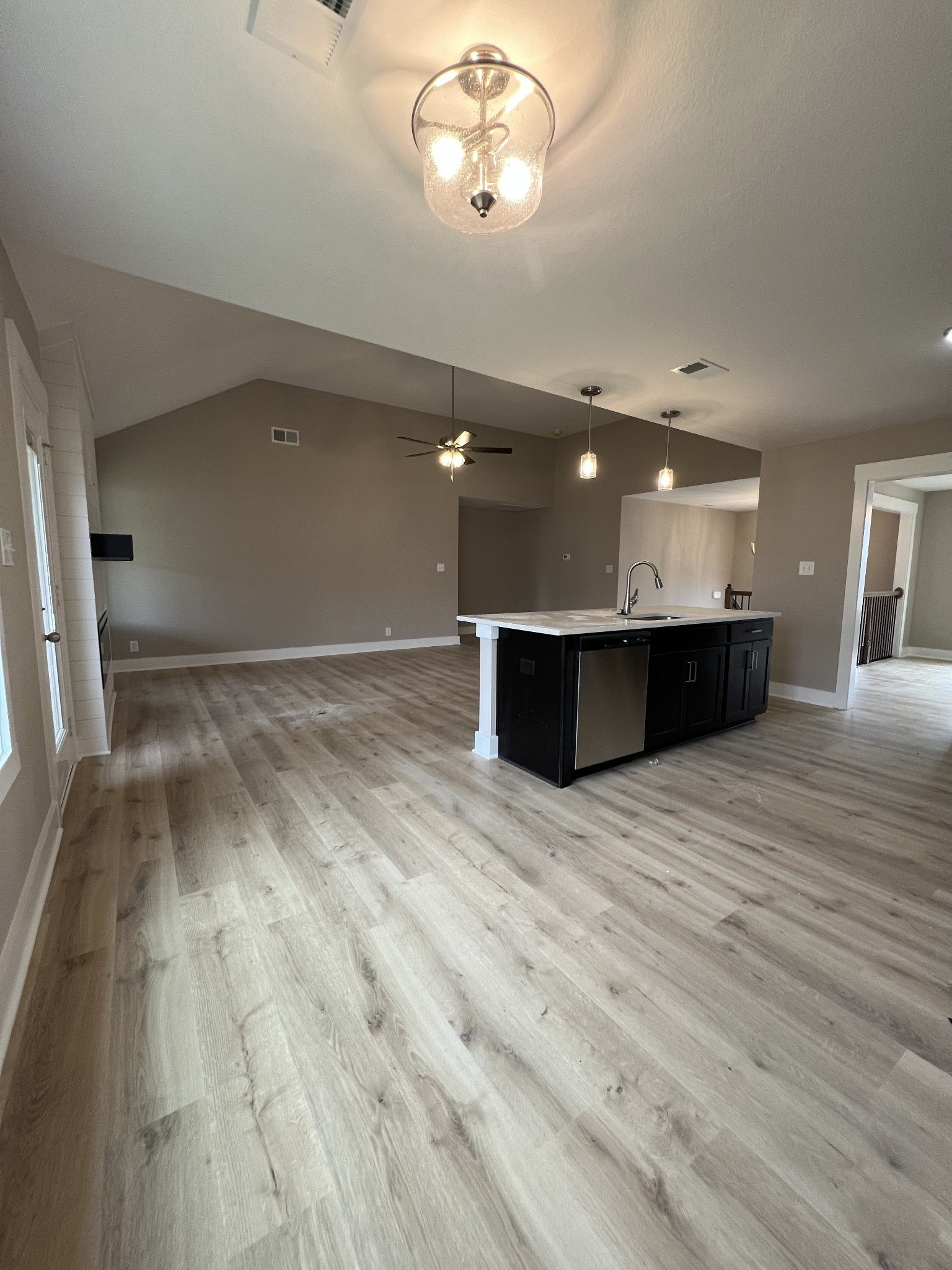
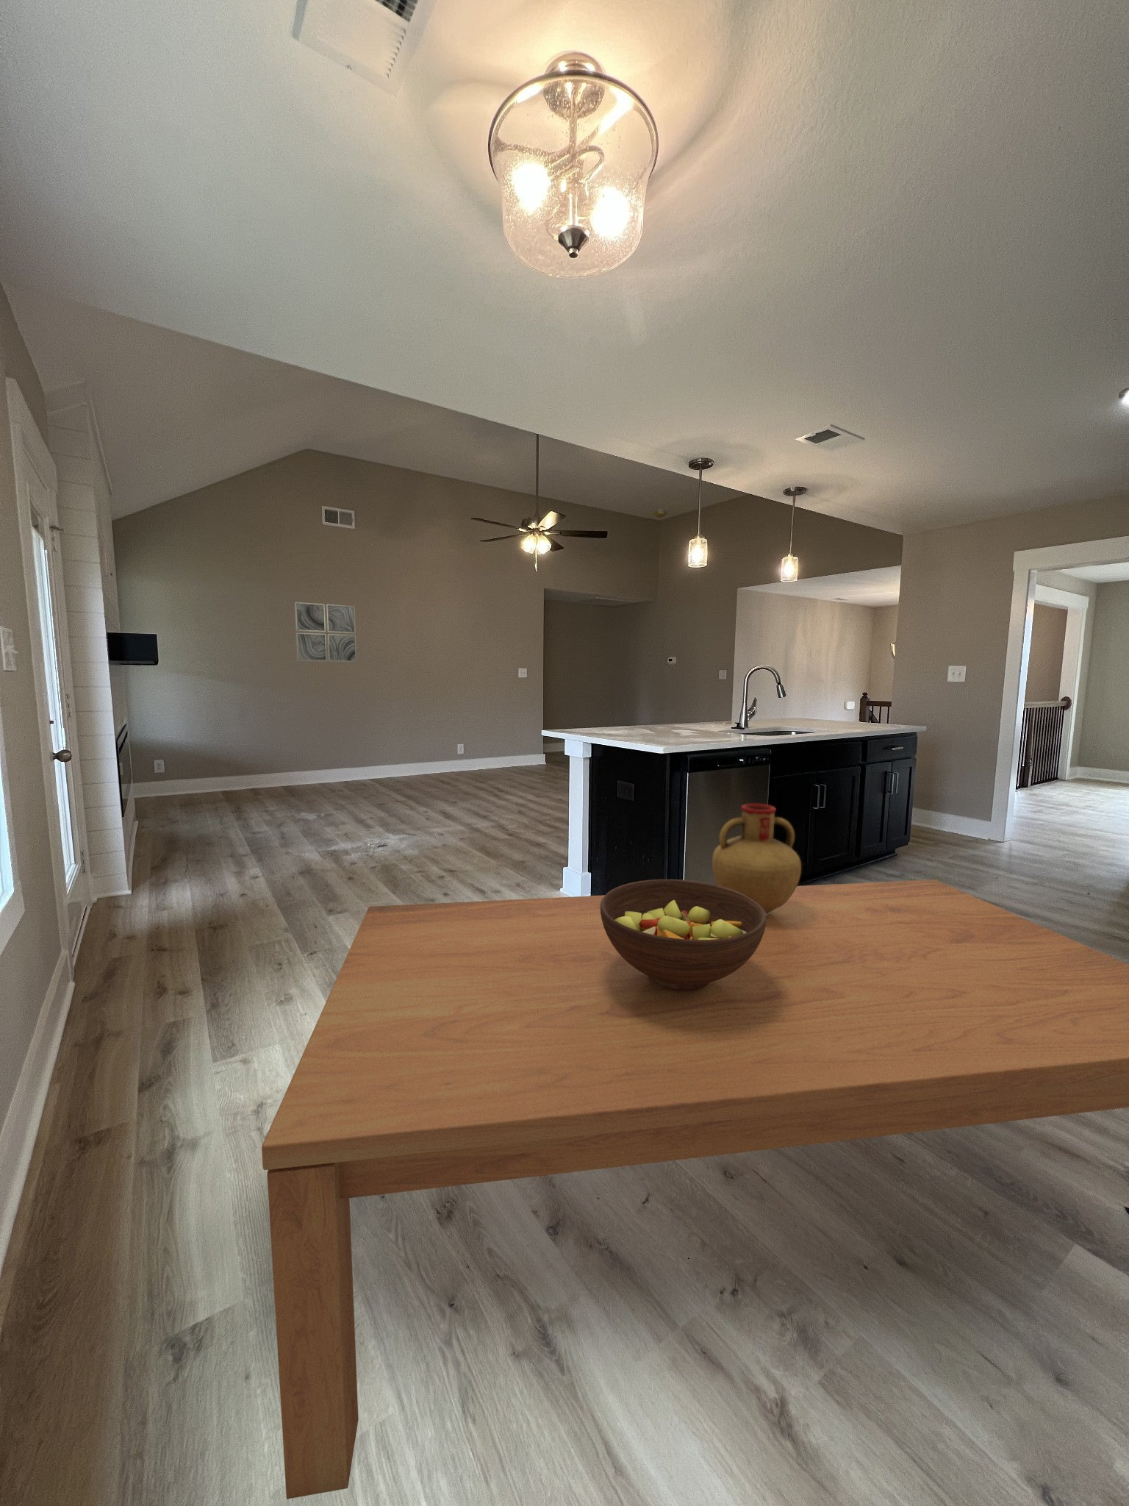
+ vase [712,803,802,914]
+ wall art [294,601,357,663]
+ fruit bowl [600,879,766,990]
+ dining table [261,879,1129,1500]
